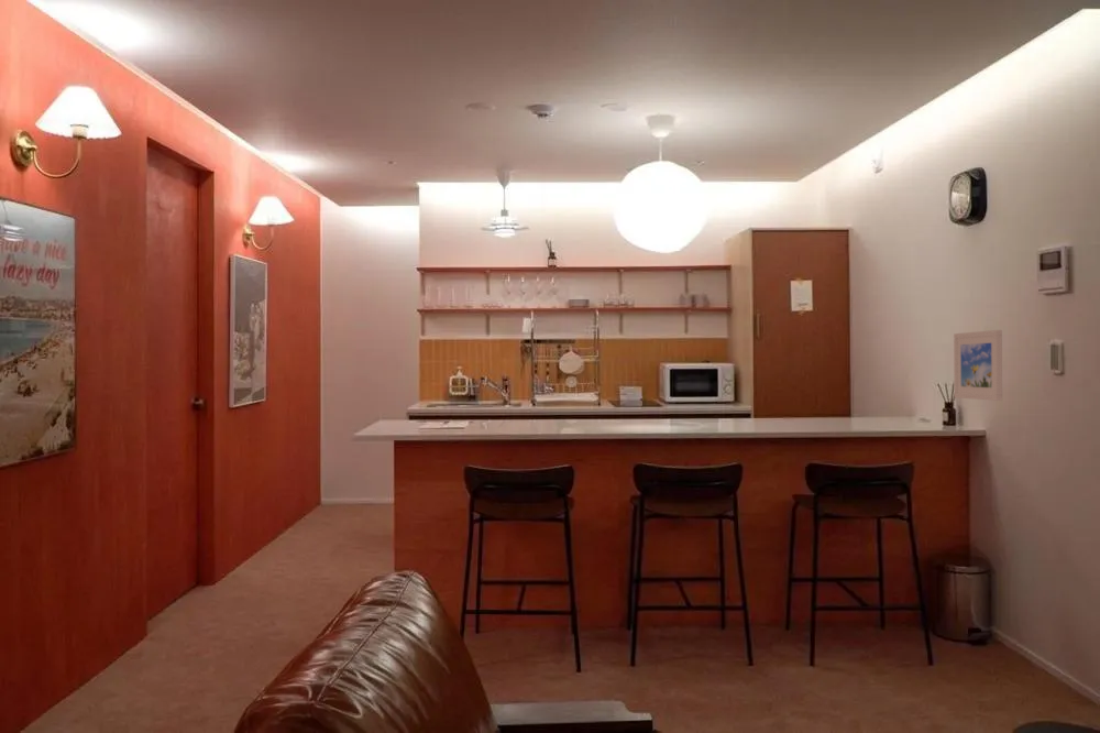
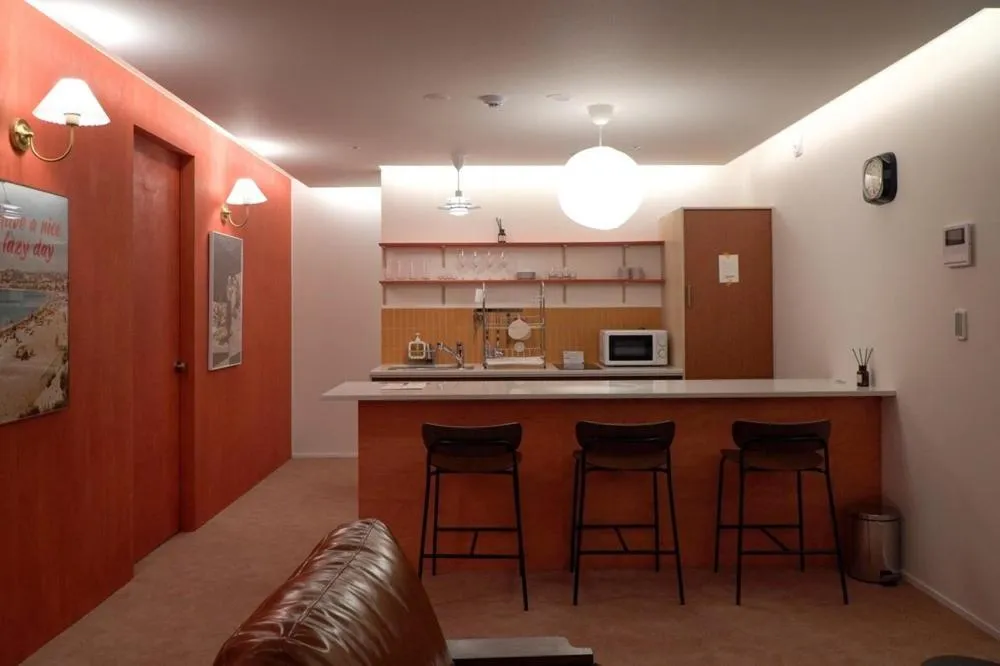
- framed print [953,329,1003,402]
